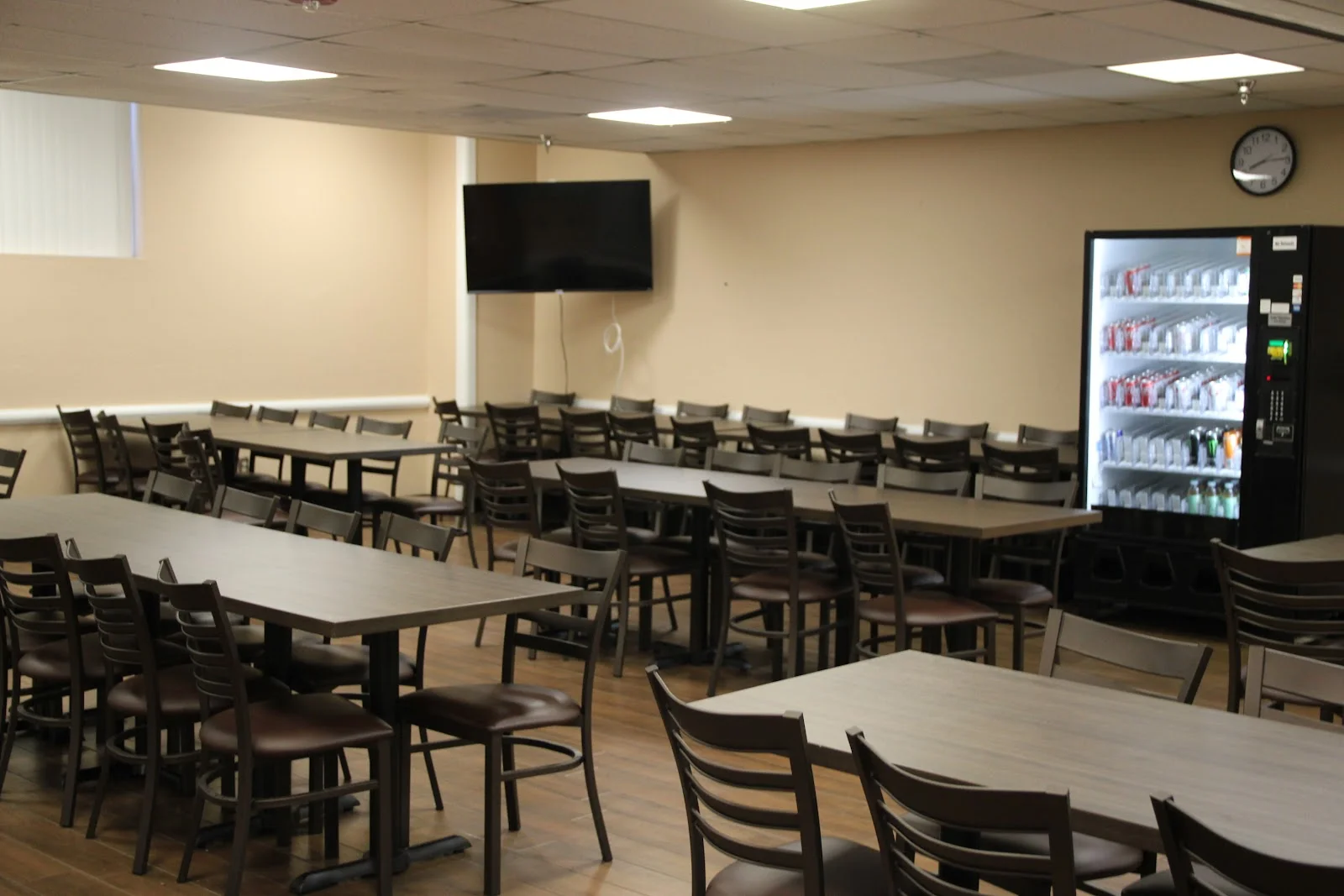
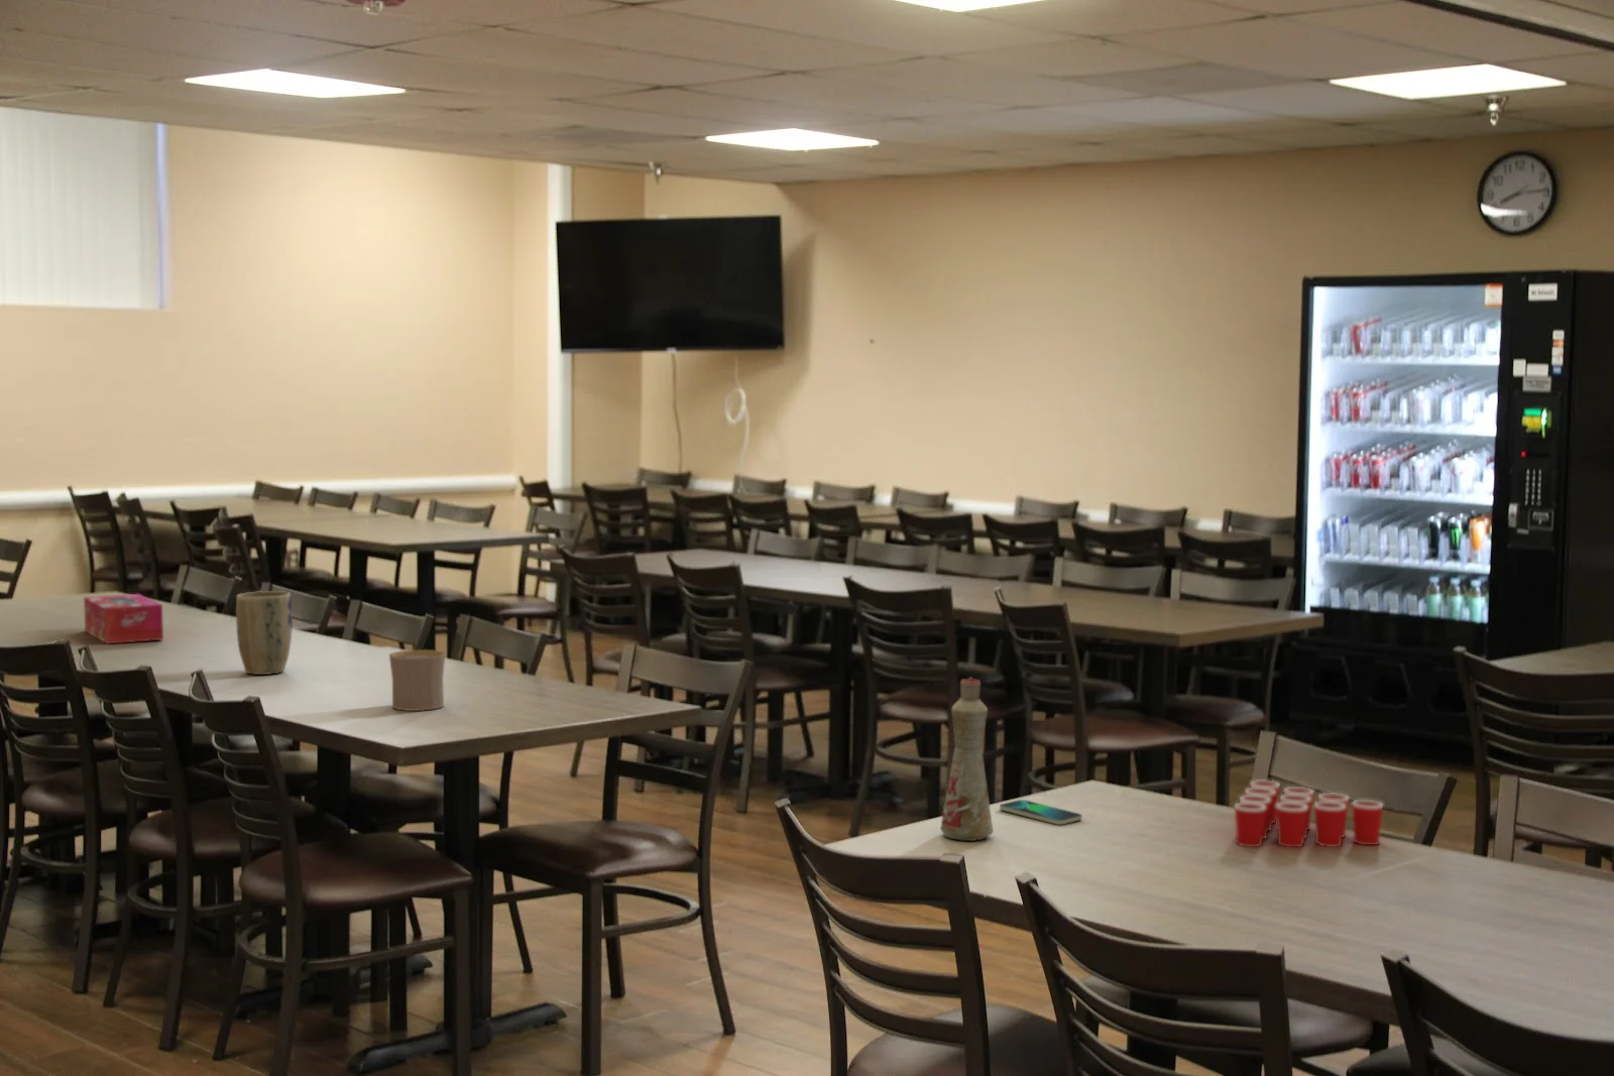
+ cup [1233,779,1383,848]
+ bottle [940,676,994,842]
+ tissue box [83,593,165,645]
+ plant pot [235,590,293,676]
+ smartphone [999,799,1083,826]
+ cup [388,648,446,712]
